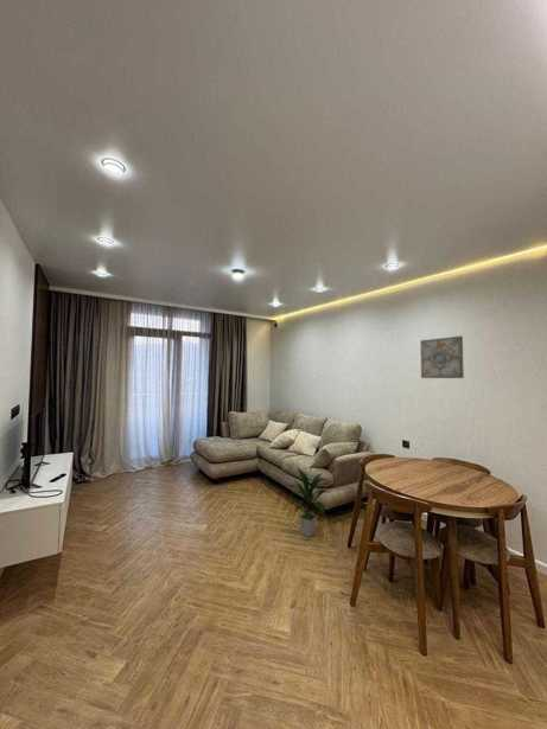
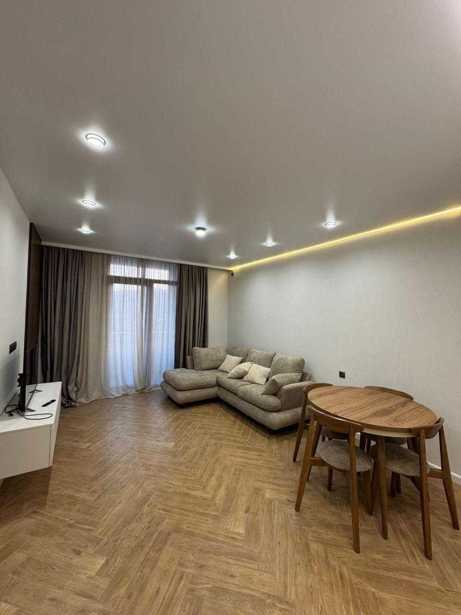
- wall art [419,335,465,379]
- indoor plant [284,467,331,538]
